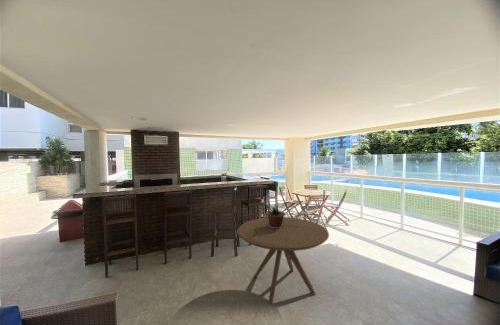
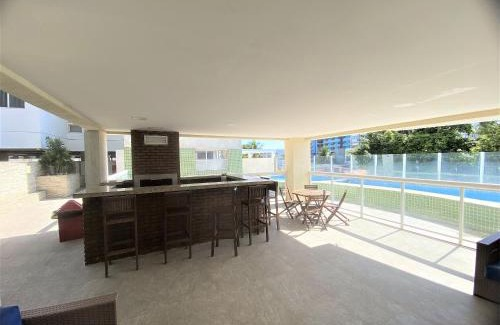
- potted plant [262,202,291,228]
- dining table [237,216,330,305]
